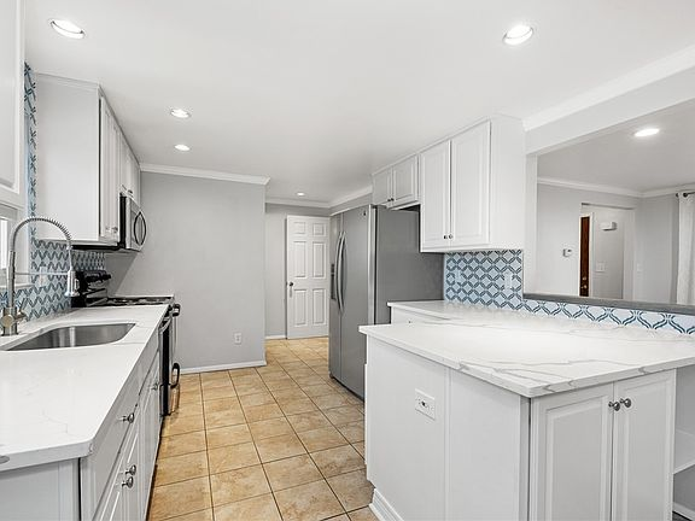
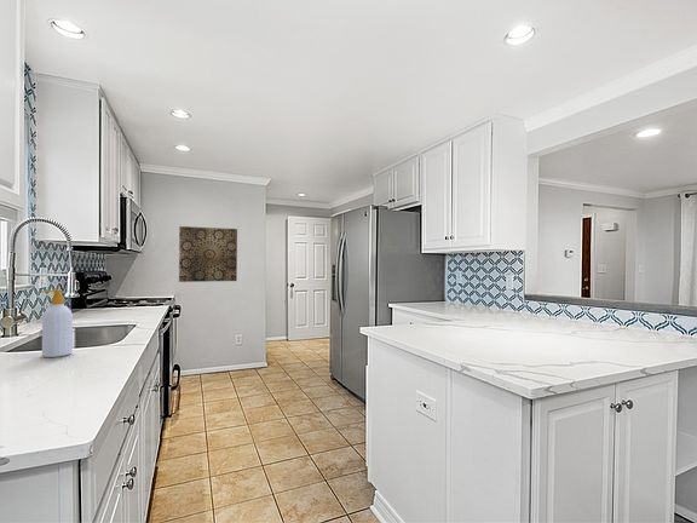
+ wall art [178,225,238,283]
+ soap bottle [40,288,74,358]
